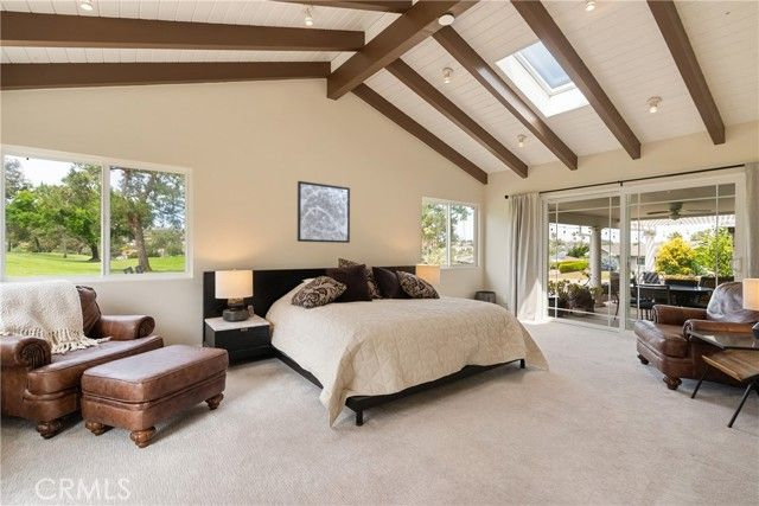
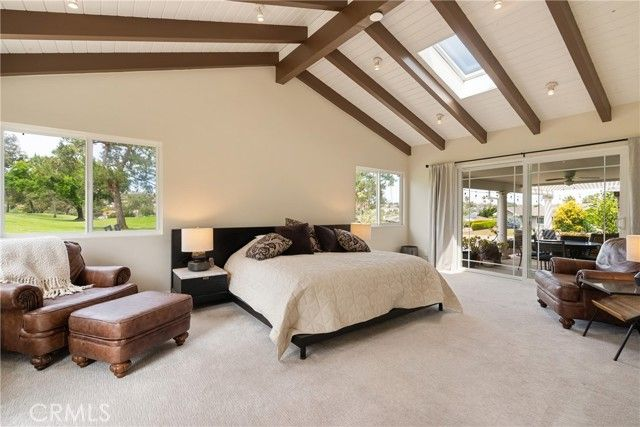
- wall art [296,180,351,244]
